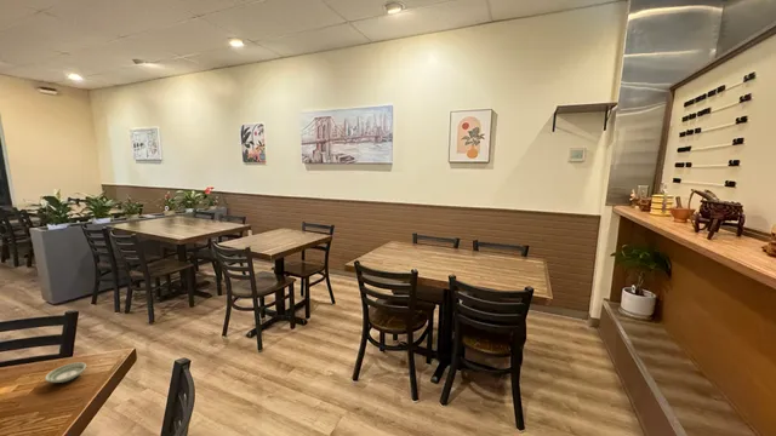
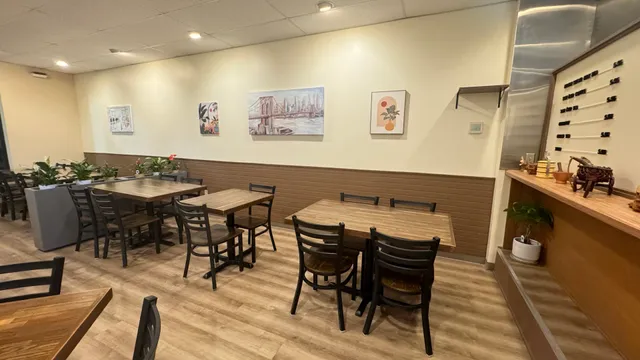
- saucer [44,361,87,384]
